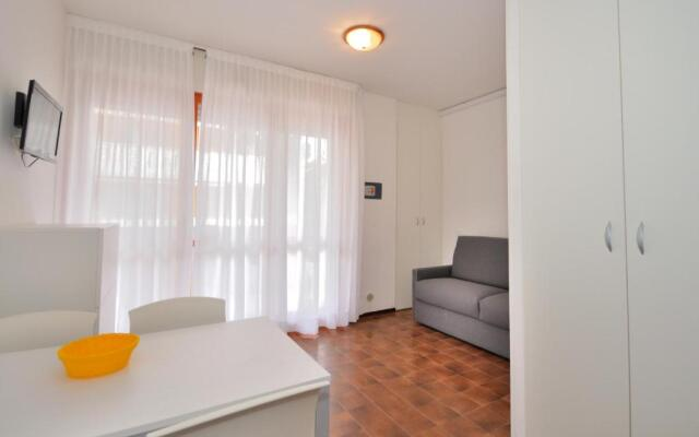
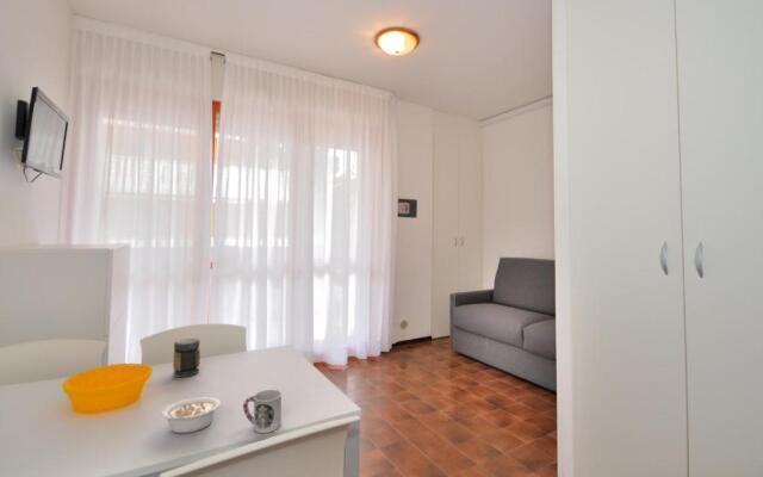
+ cup [242,389,283,434]
+ legume [161,396,222,434]
+ jar [172,337,201,378]
